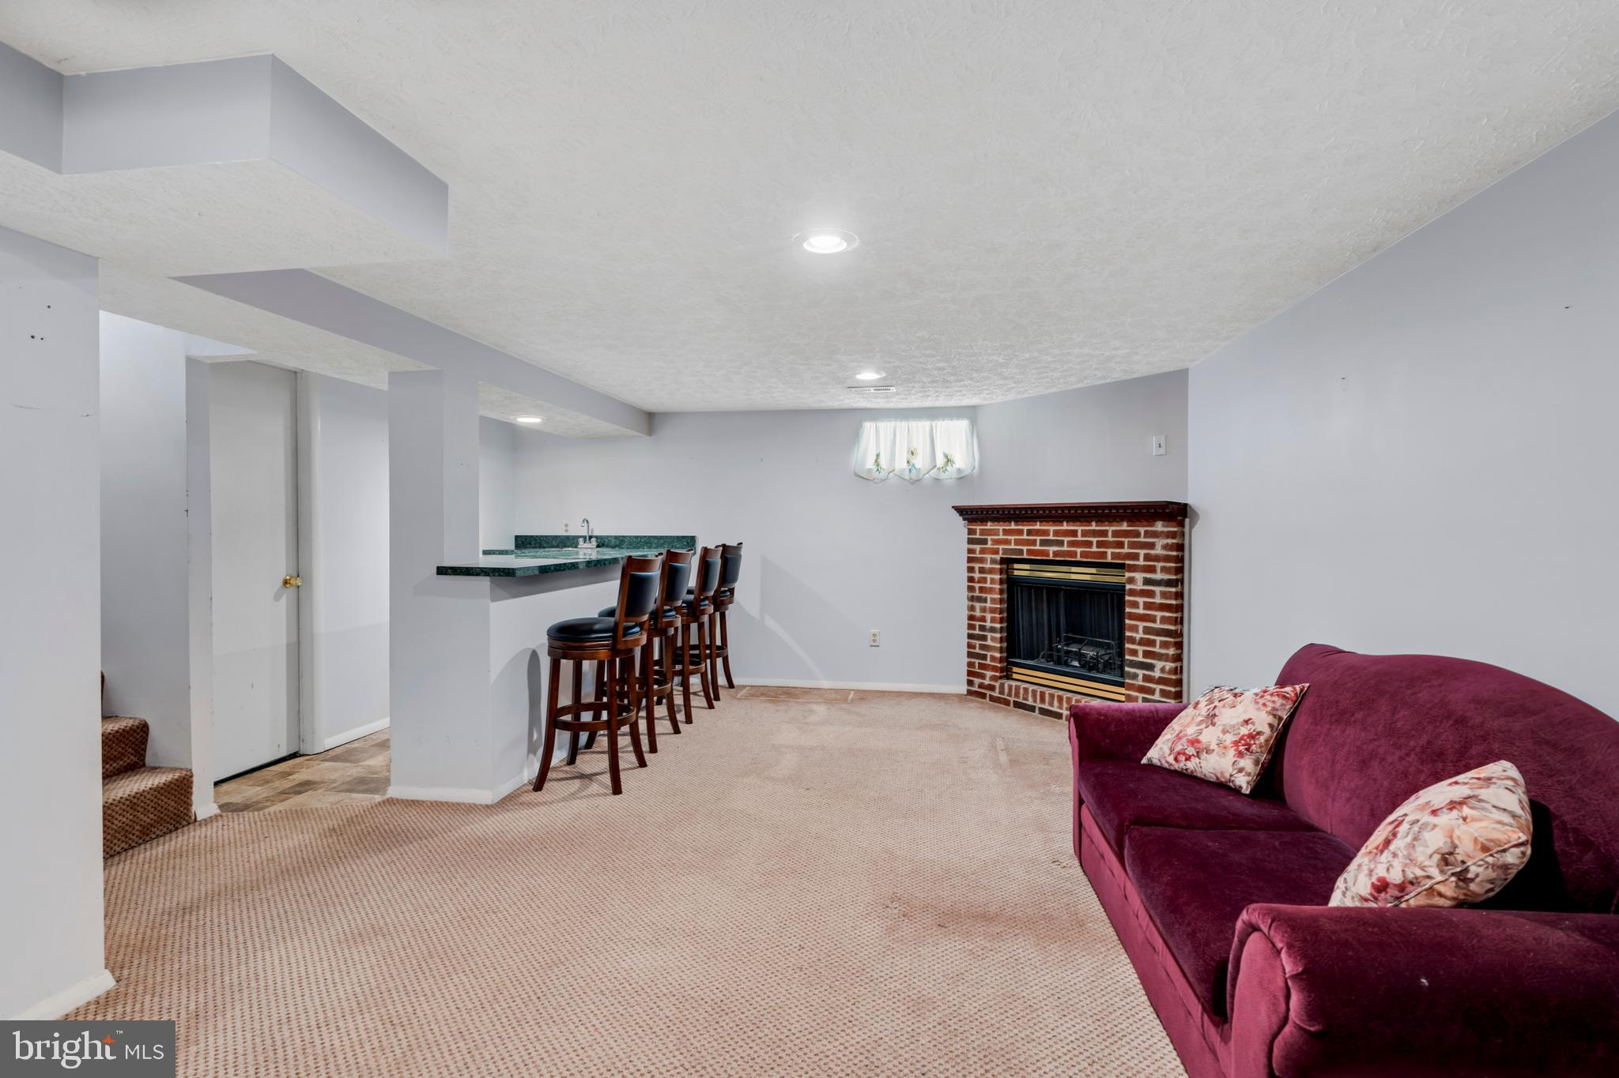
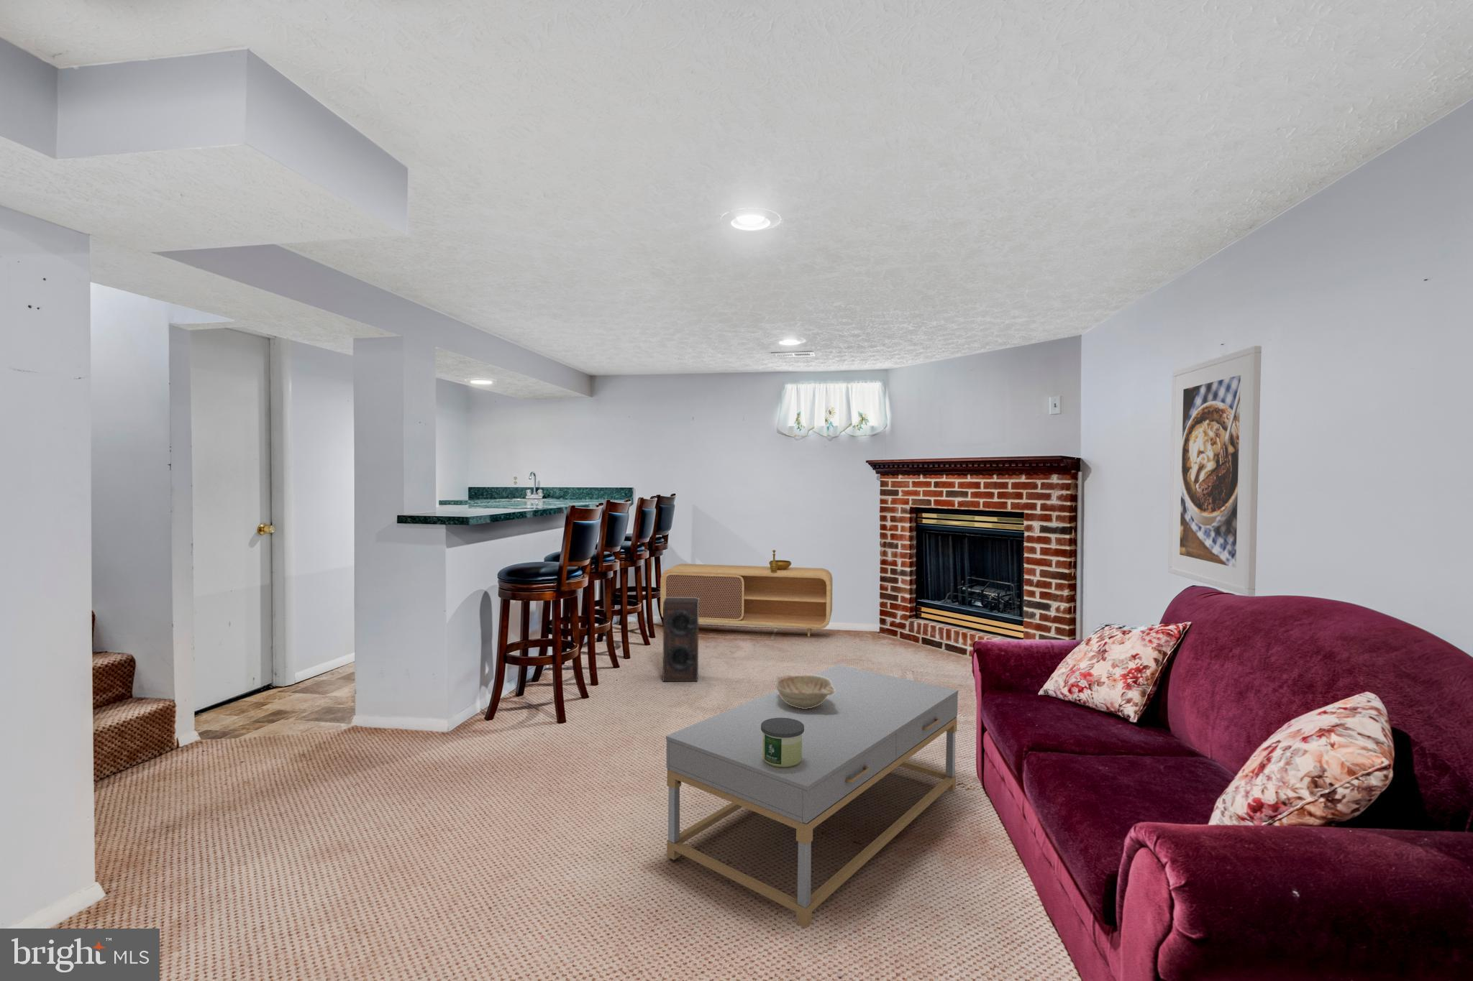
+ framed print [1167,345,1263,597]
+ coffee table [665,665,958,928]
+ decorative bowl [768,549,792,573]
+ speaker [661,597,699,682]
+ tv stand [659,563,833,637]
+ decorative bowl [775,674,835,708]
+ candle [761,718,804,768]
